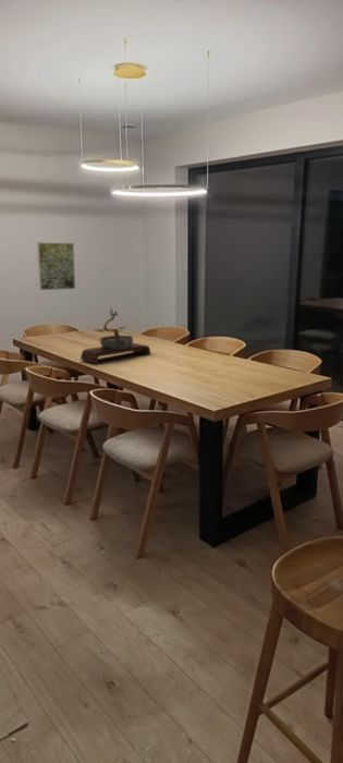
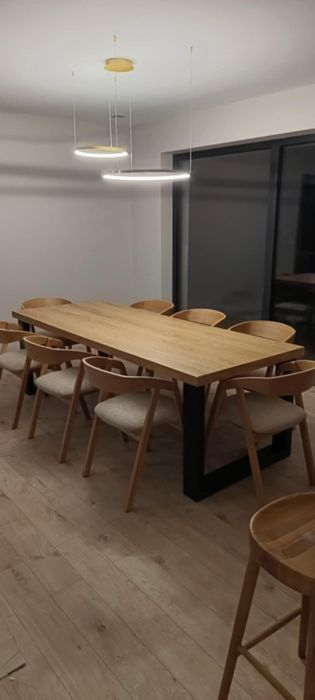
- bonsai tree [79,306,151,364]
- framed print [36,241,76,291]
